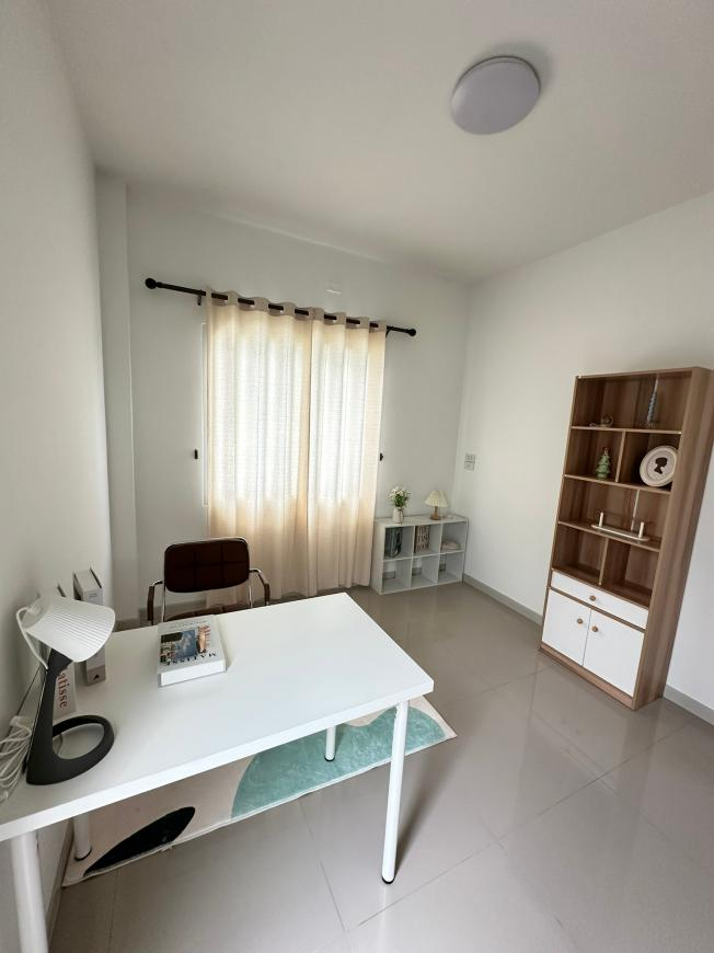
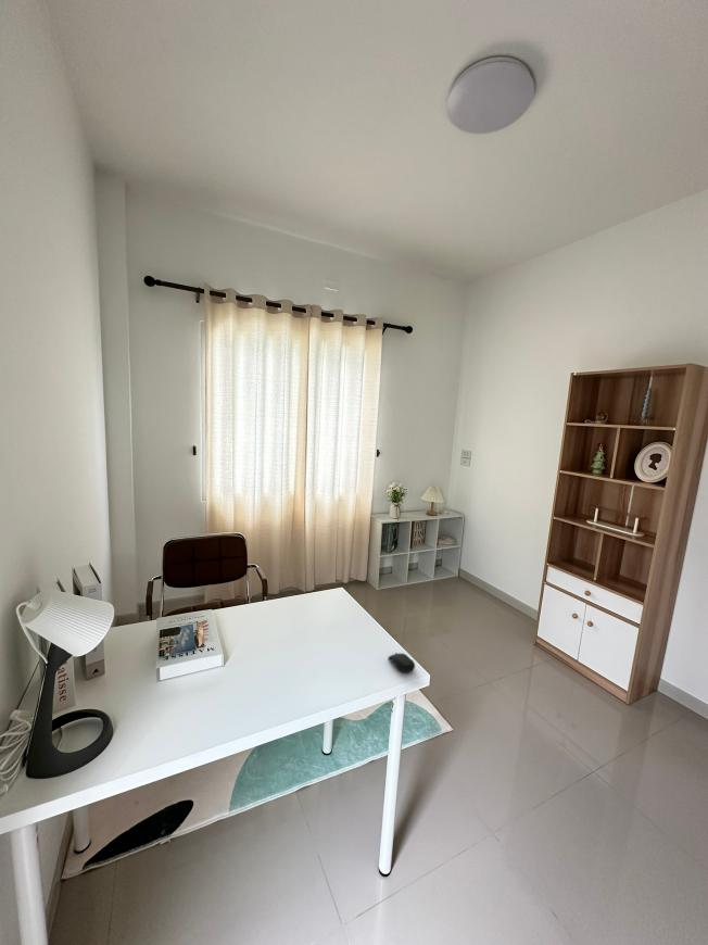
+ computer mouse [387,652,416,673]
